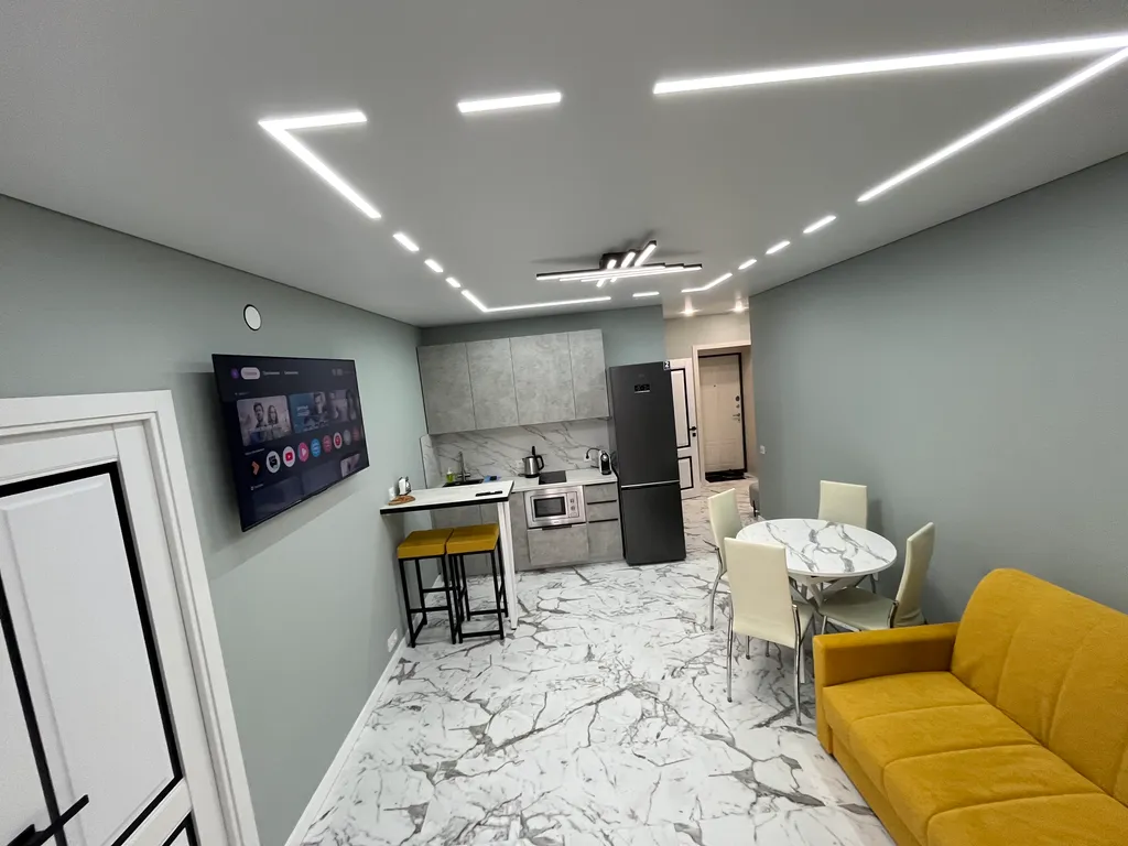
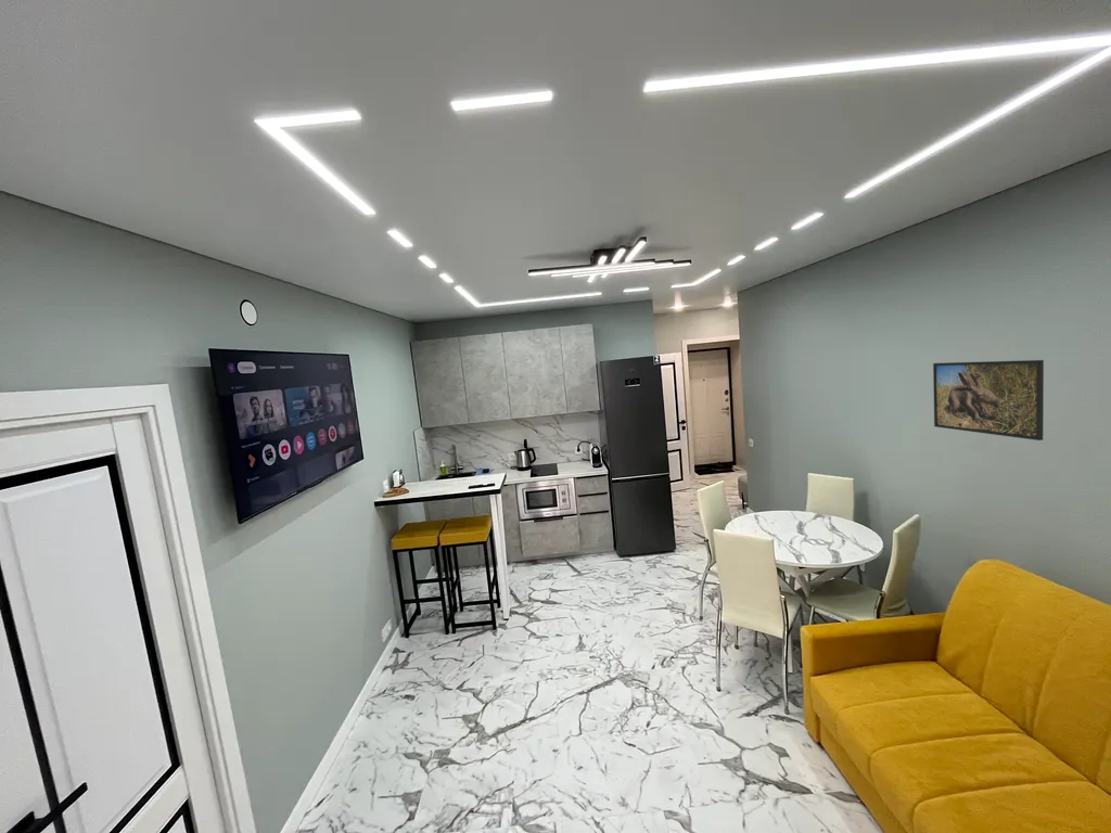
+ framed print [932,359,1045,441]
